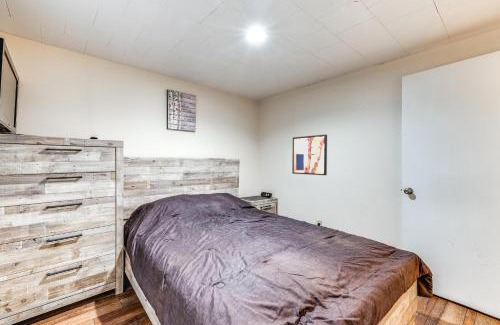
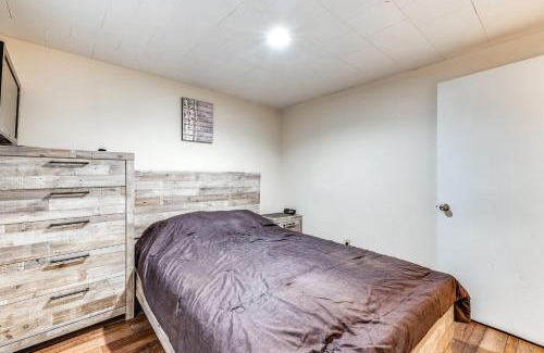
- wall art [291,133,328,176]
